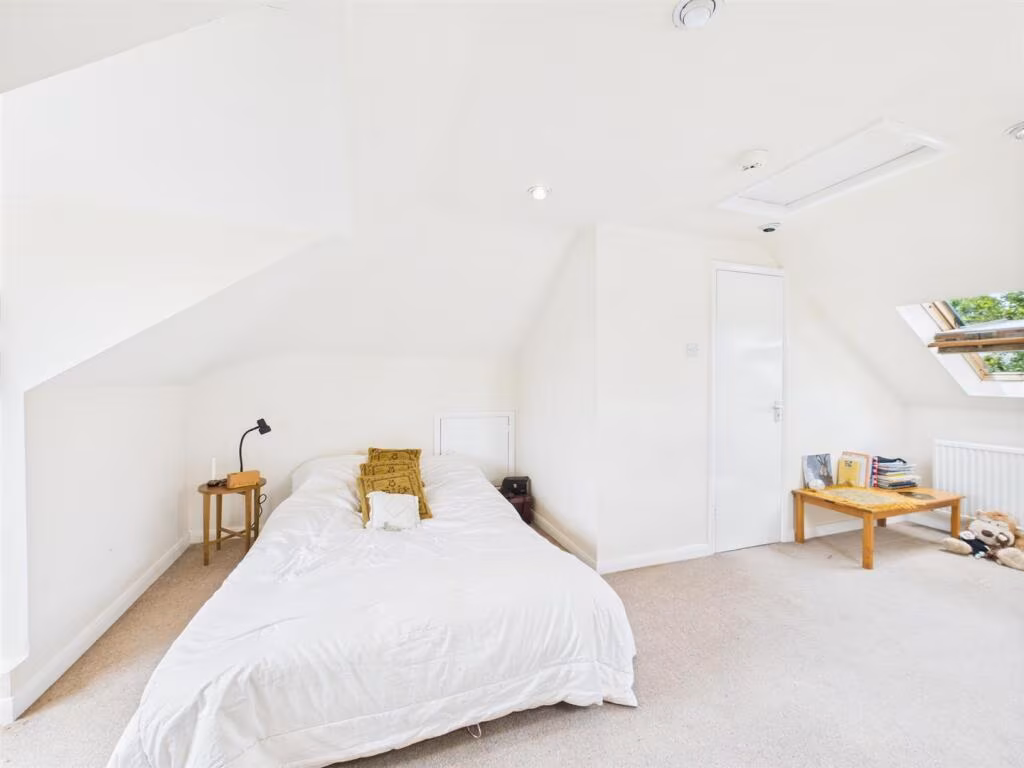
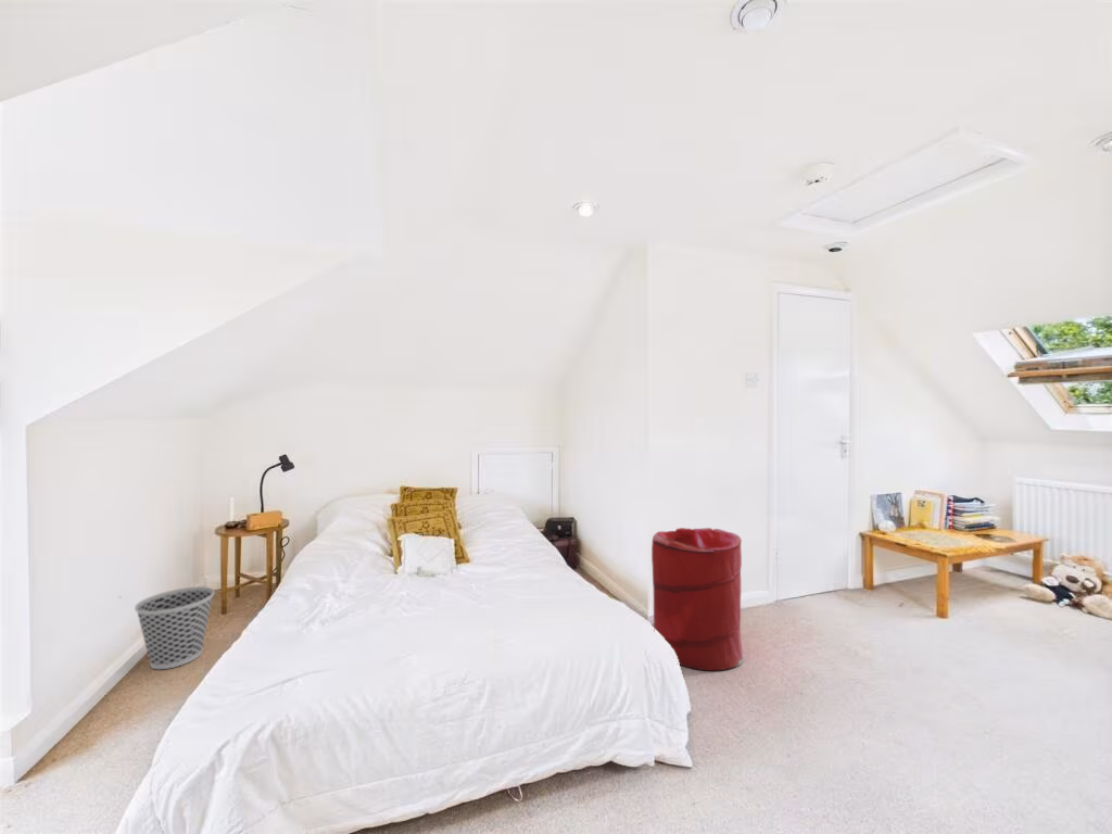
+ wastebasket [134,585,215,670]
+ laundry hamper [650,527,744,671]
